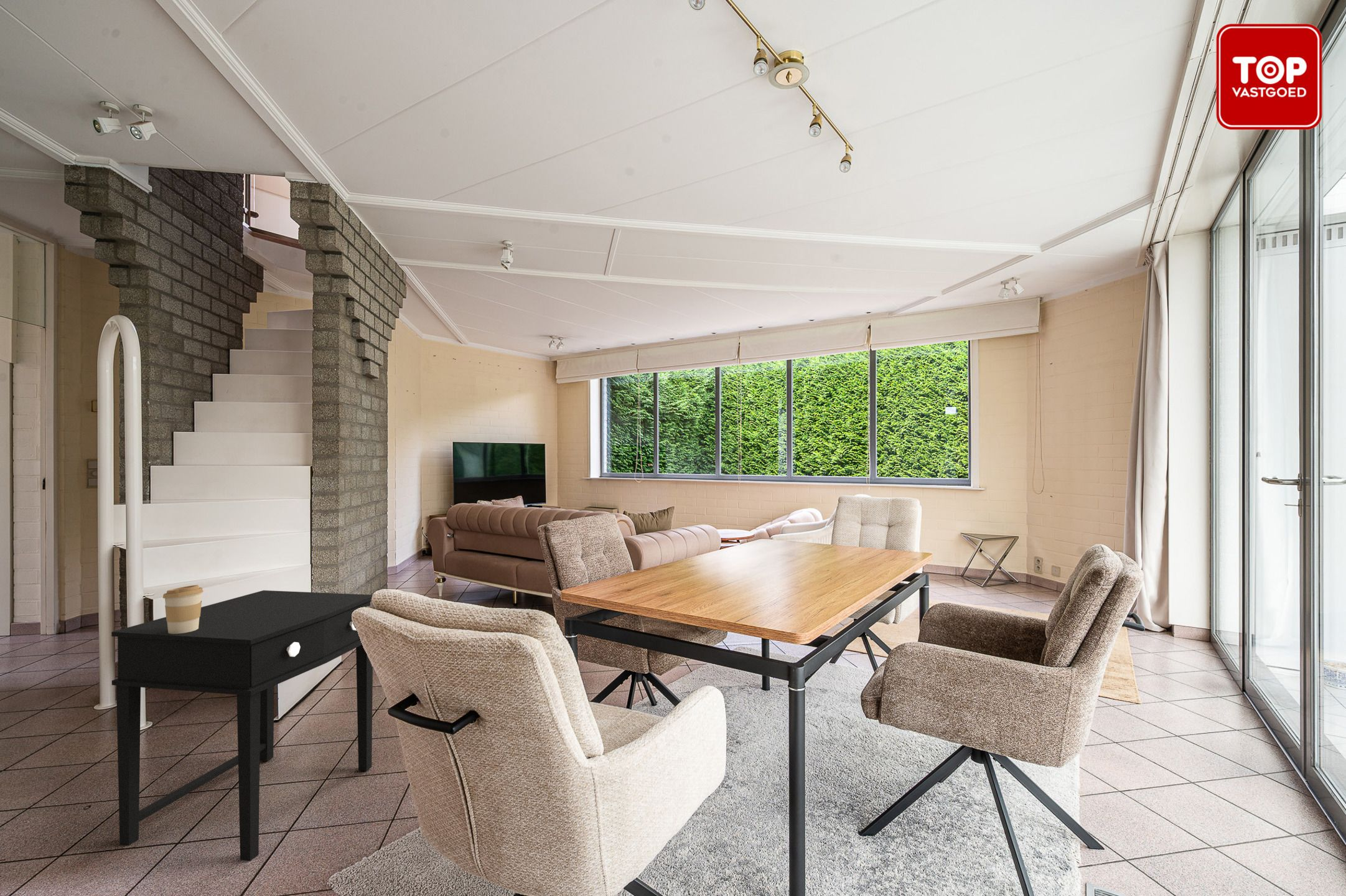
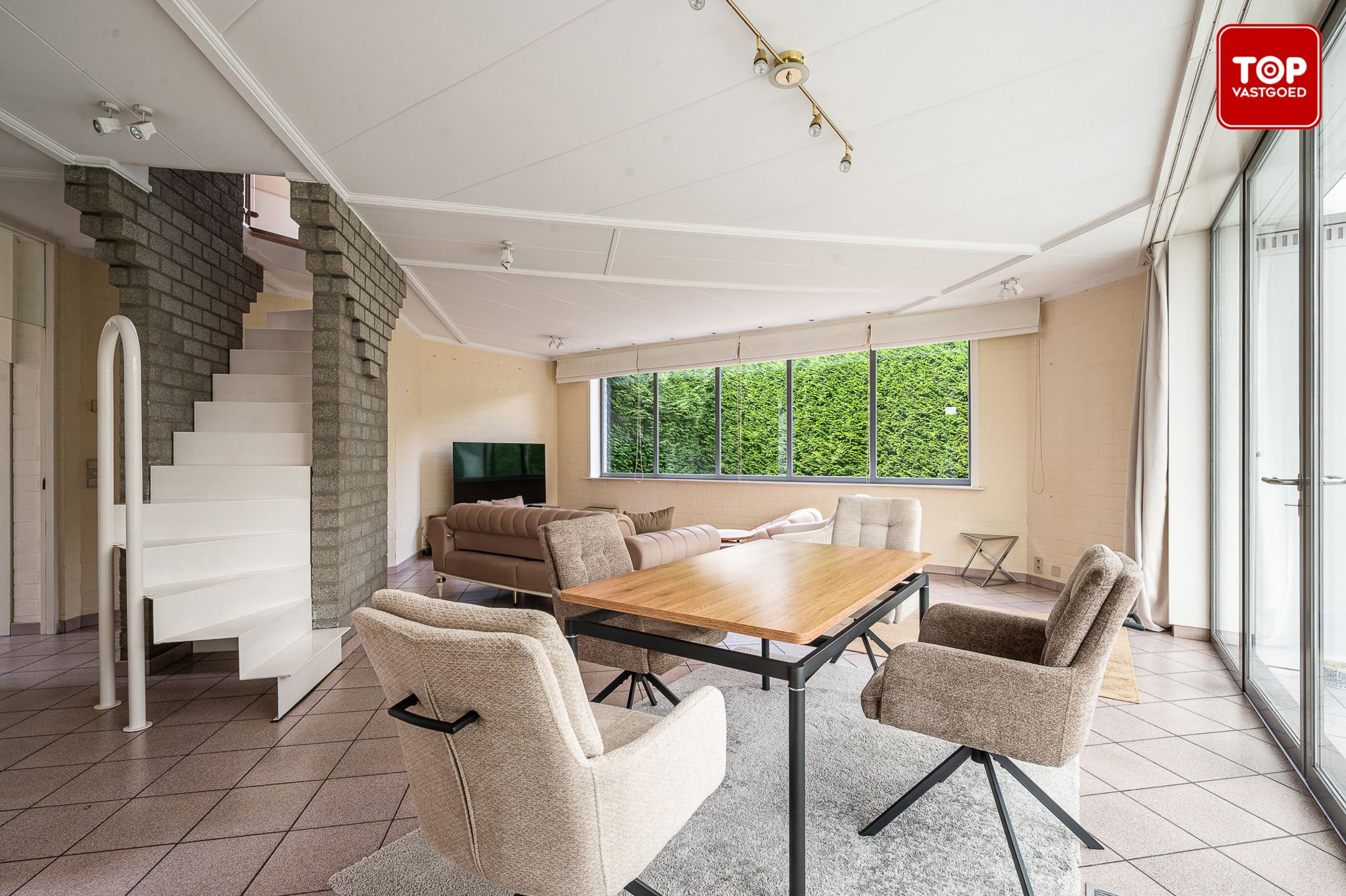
- coffee cup [162,584,204,634]
- side table [111,590,373,862]
